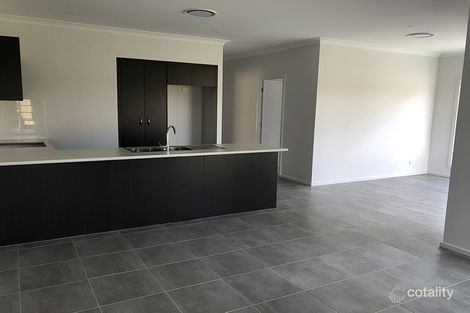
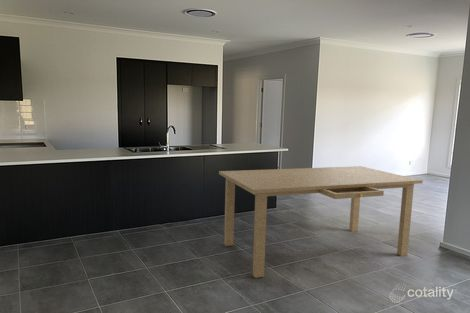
+ dining table [218,165,424,279]
